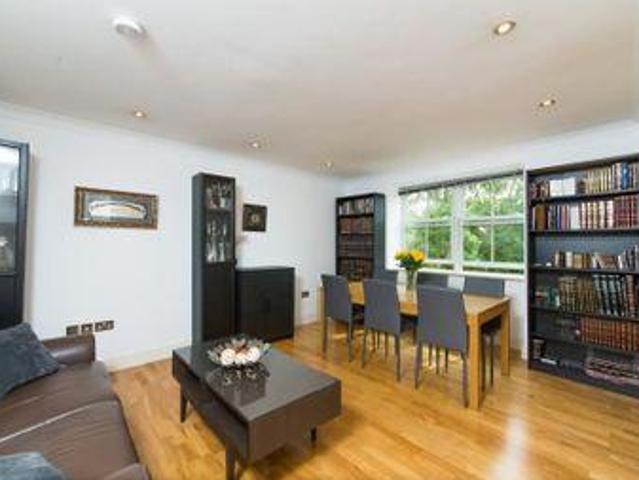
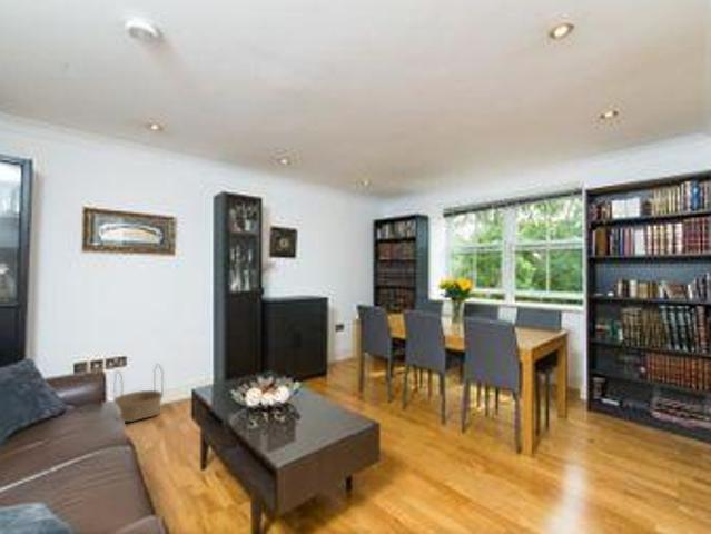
+ basket [112,364,165,423]
